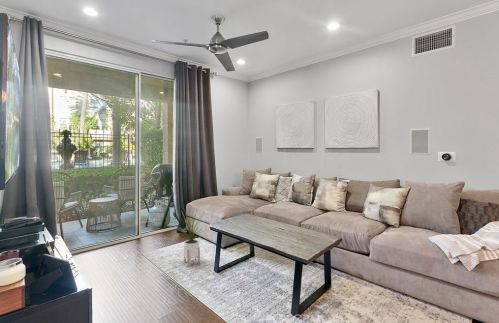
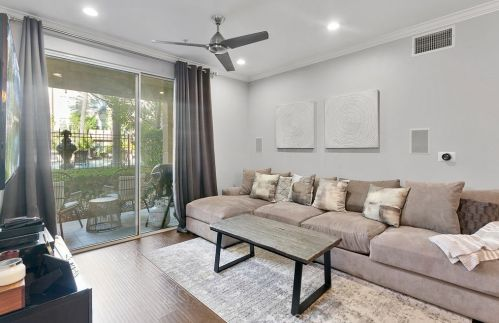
- house plant [177,209,205,268]
